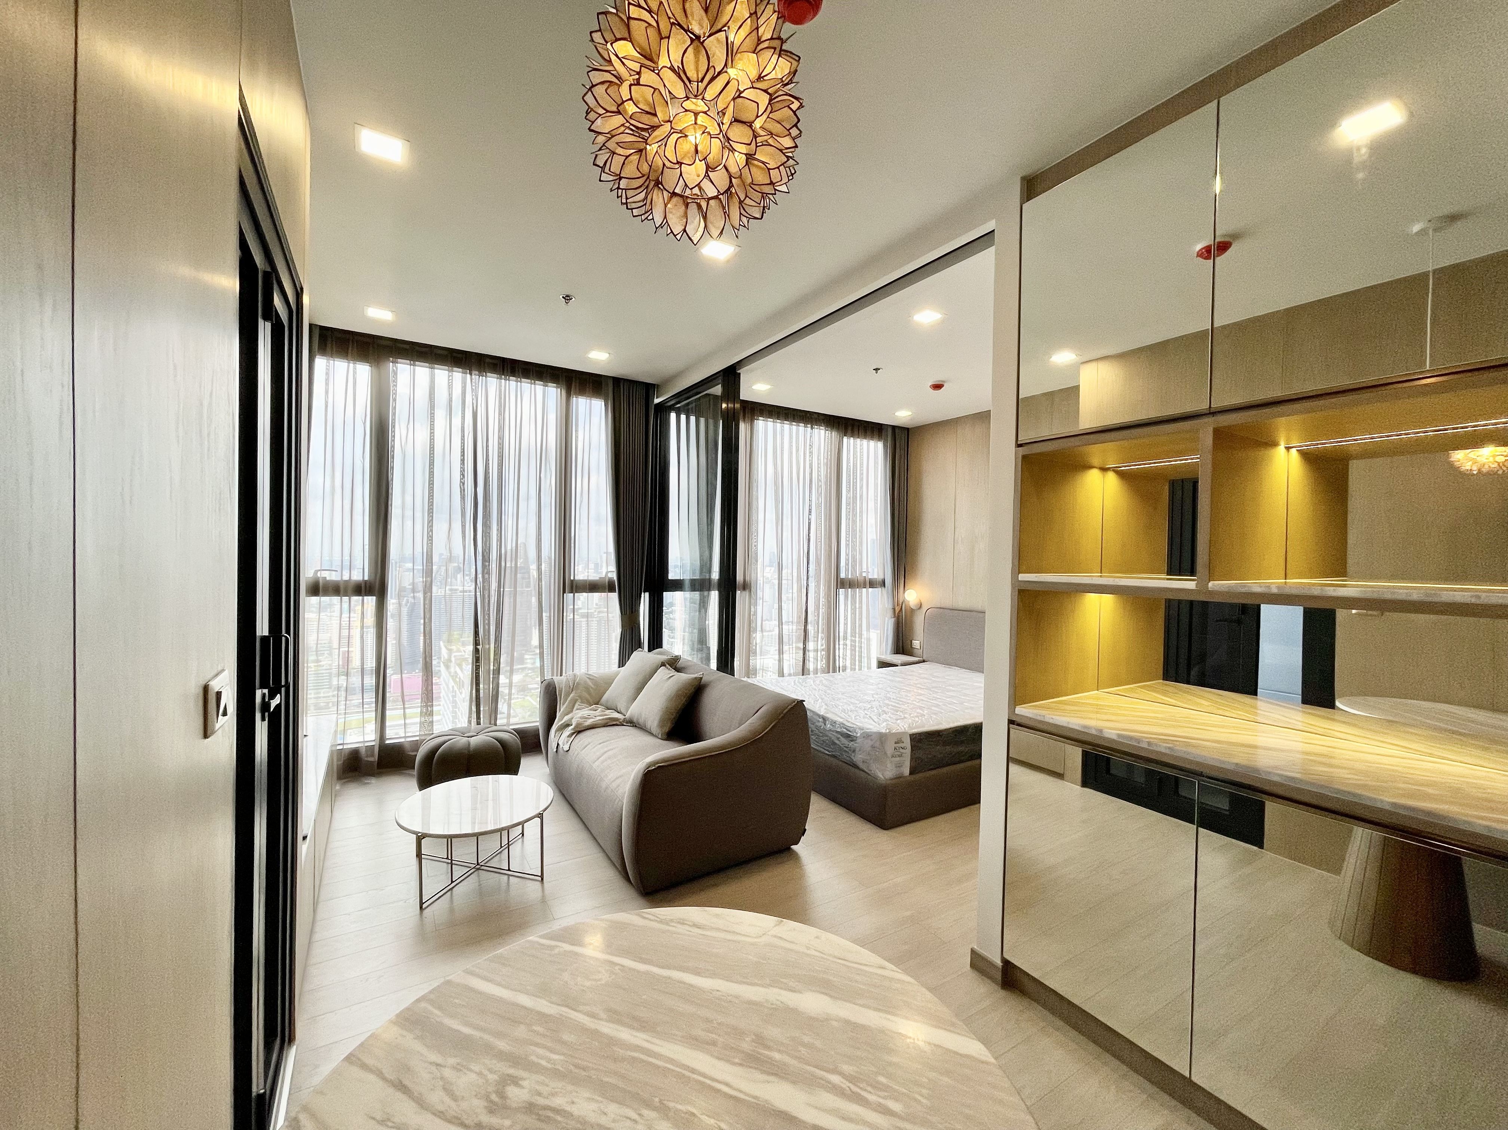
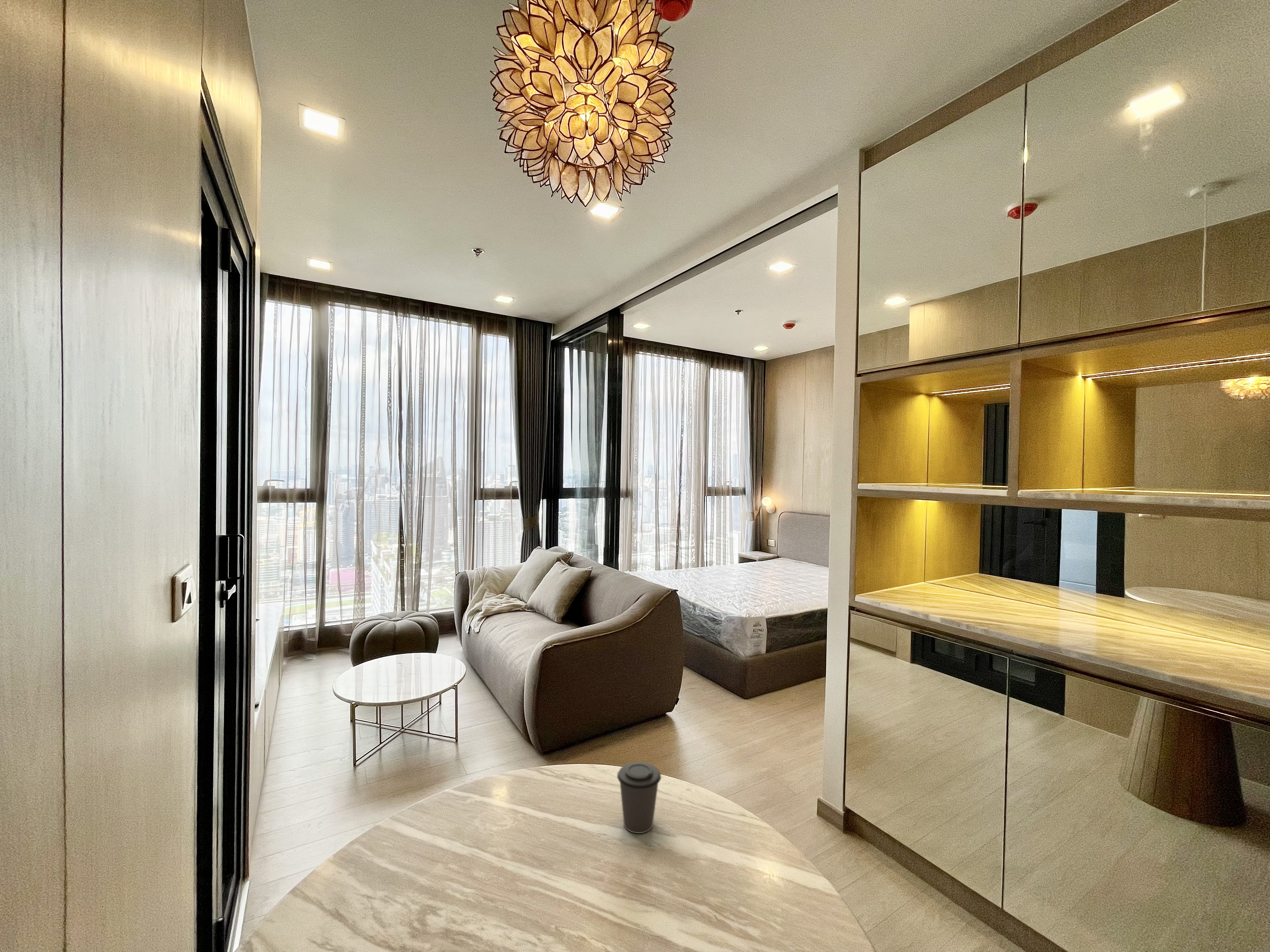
+ coffee cup [617,762,661,834]
